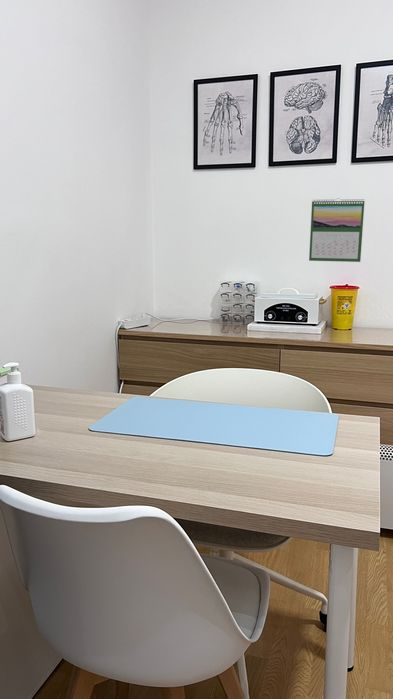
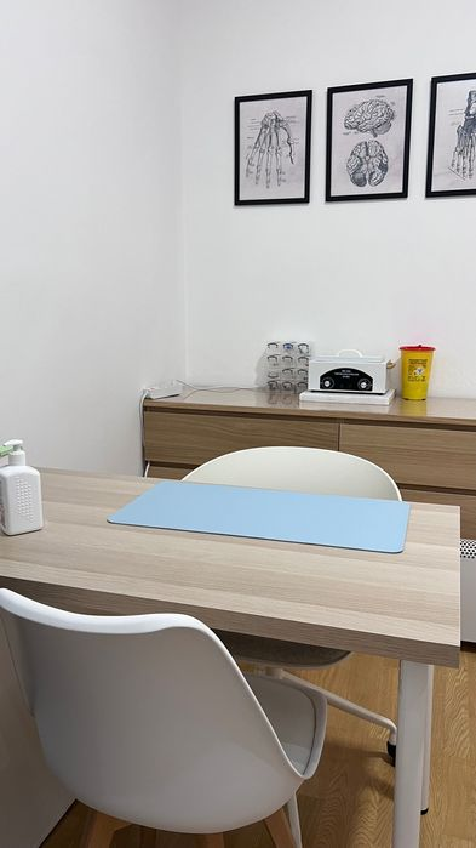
- calendar [308,197,365,263]
